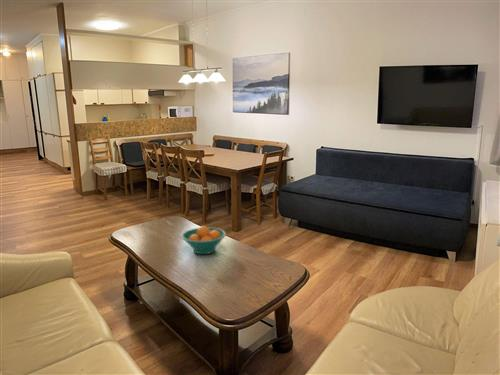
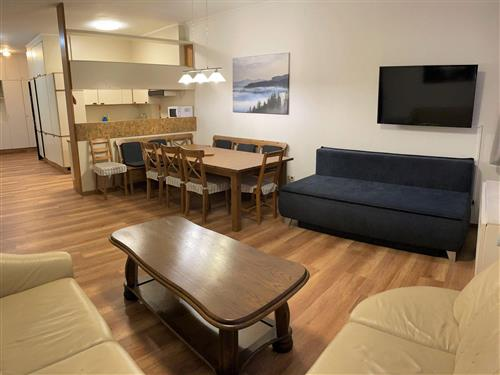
- fruit bowl [180,225,227,255]
